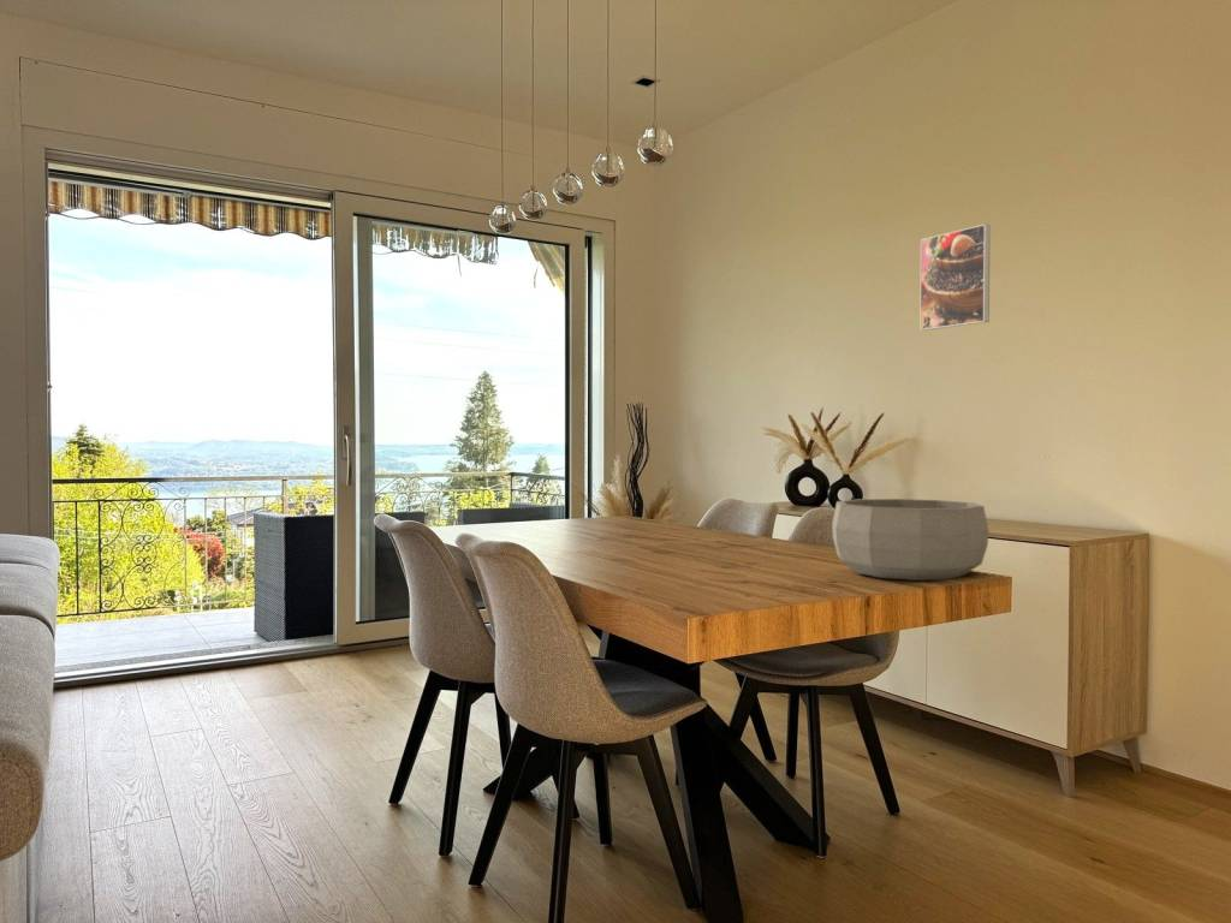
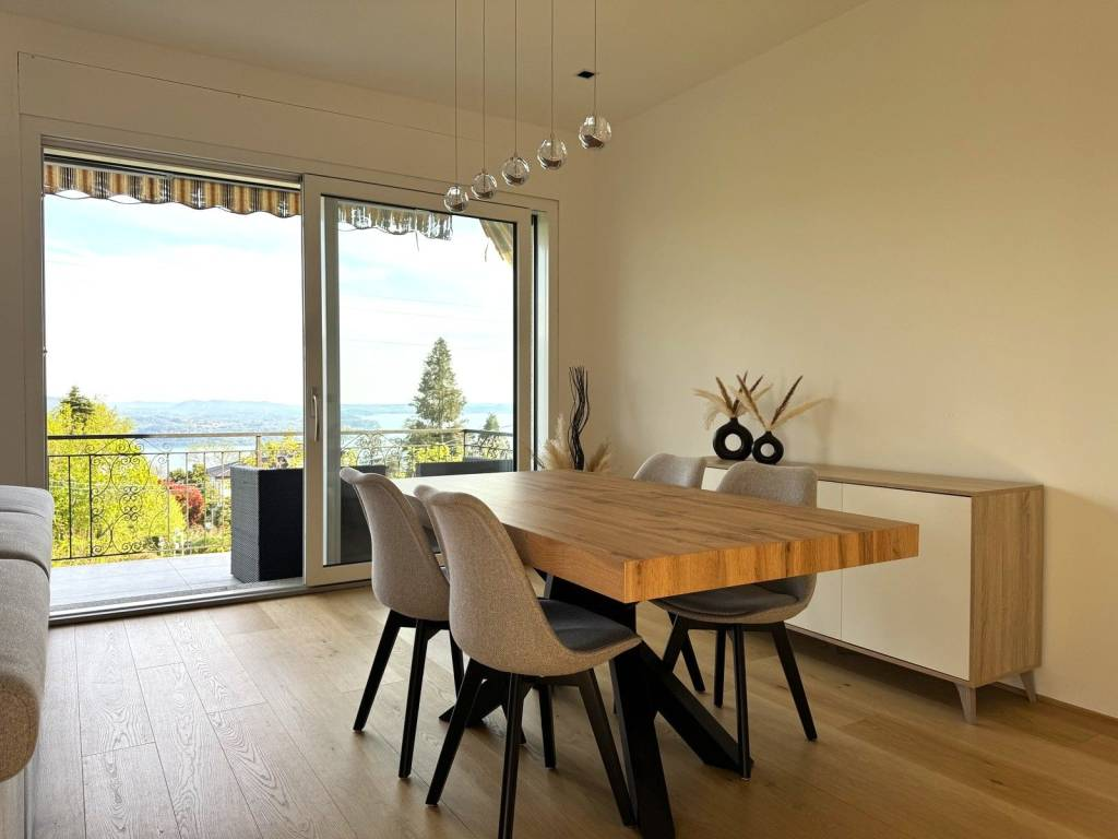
- decorative bowl [831,498,989,582]
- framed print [918,222,992,332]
